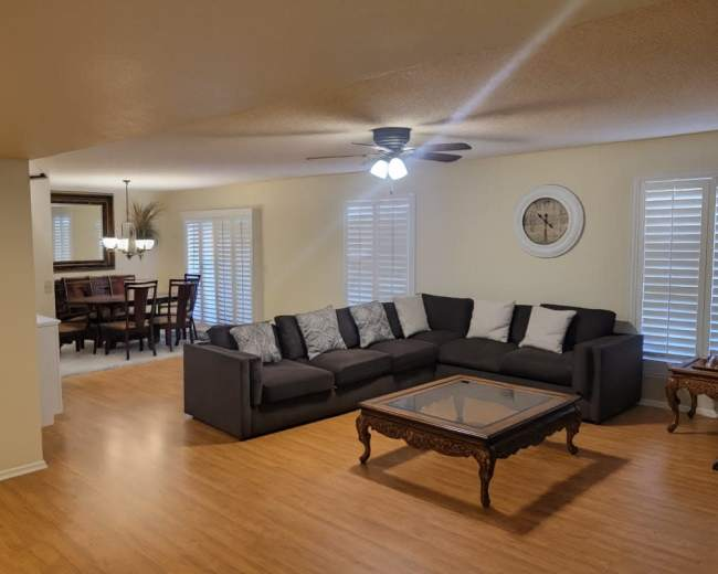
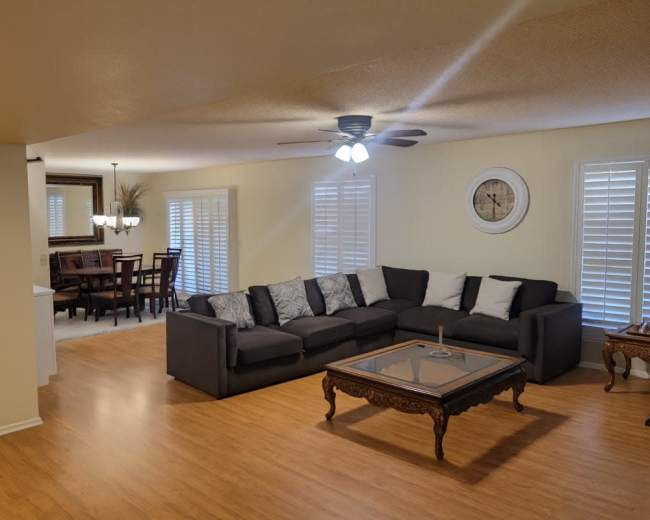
+ lamp base [429,325,453,358]
